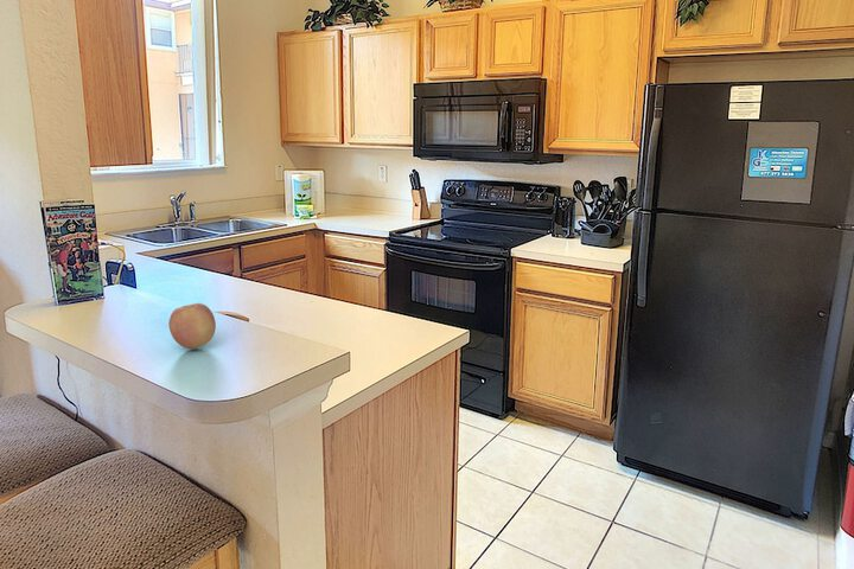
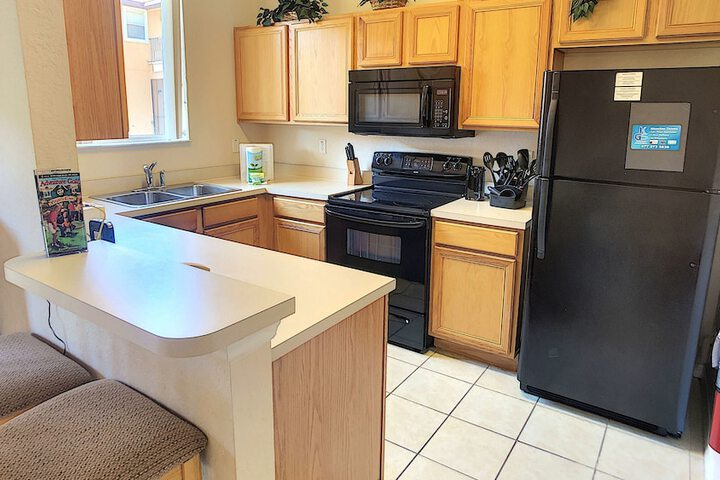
- fruit [167,302,217,350]
